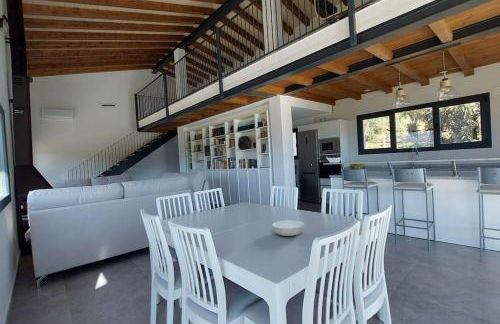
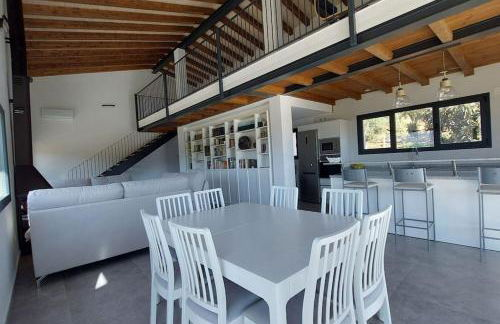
- serving bowl [271,219,305,237]
